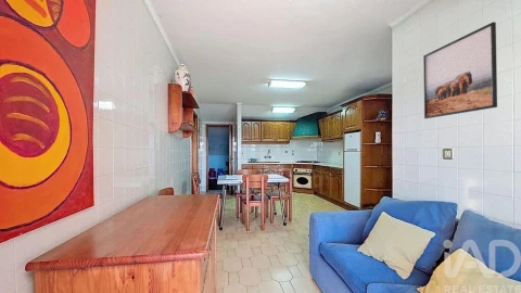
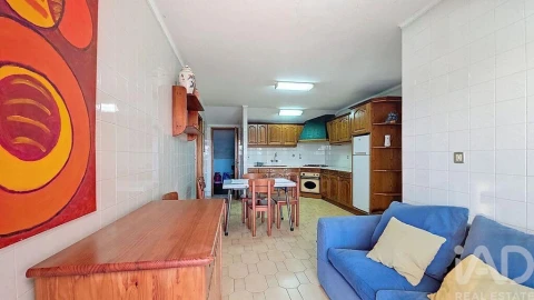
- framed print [422,21,498,119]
